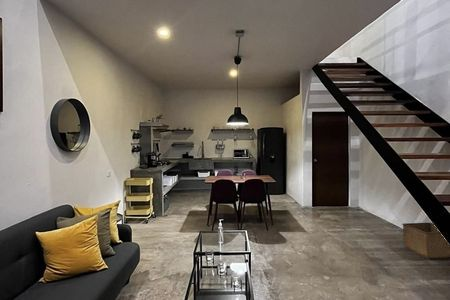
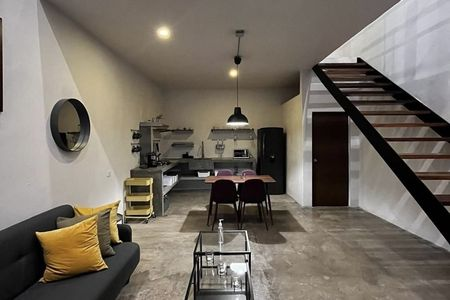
- storage bin [401,222,450,260]
